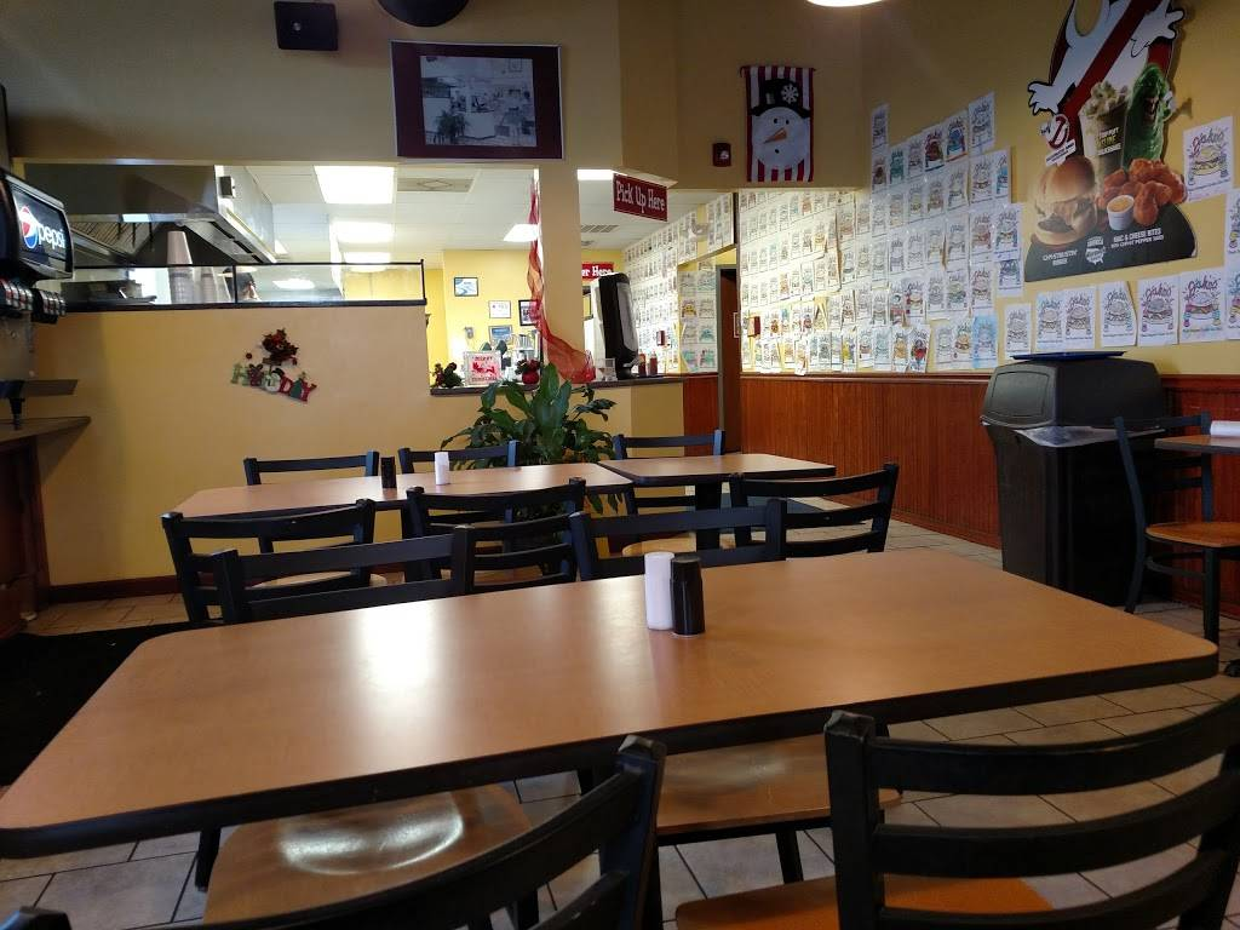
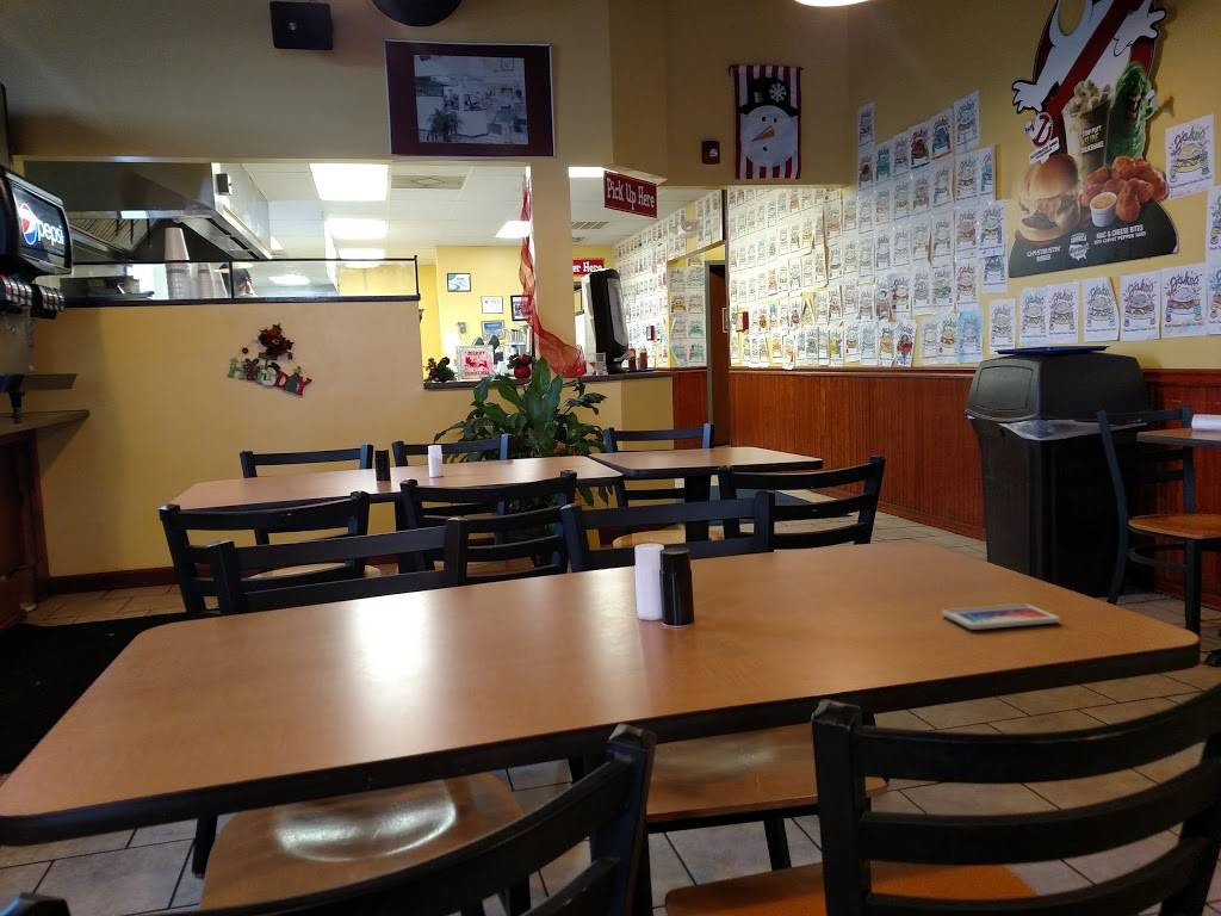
+ smartphone [941,602,1061,631]
